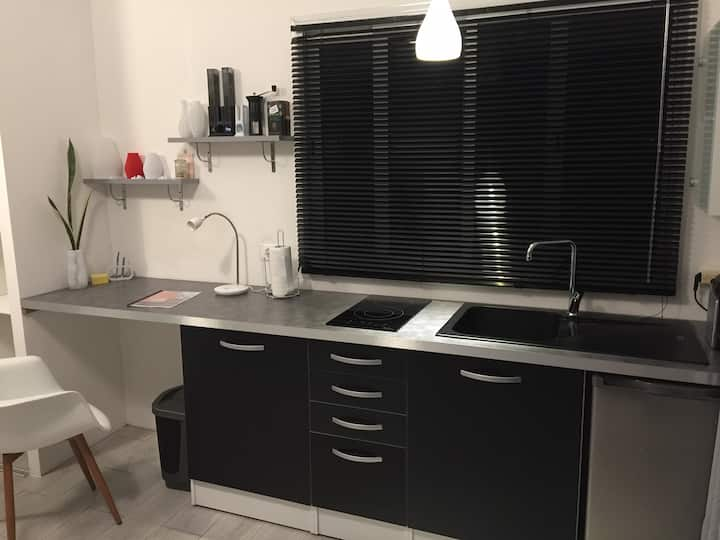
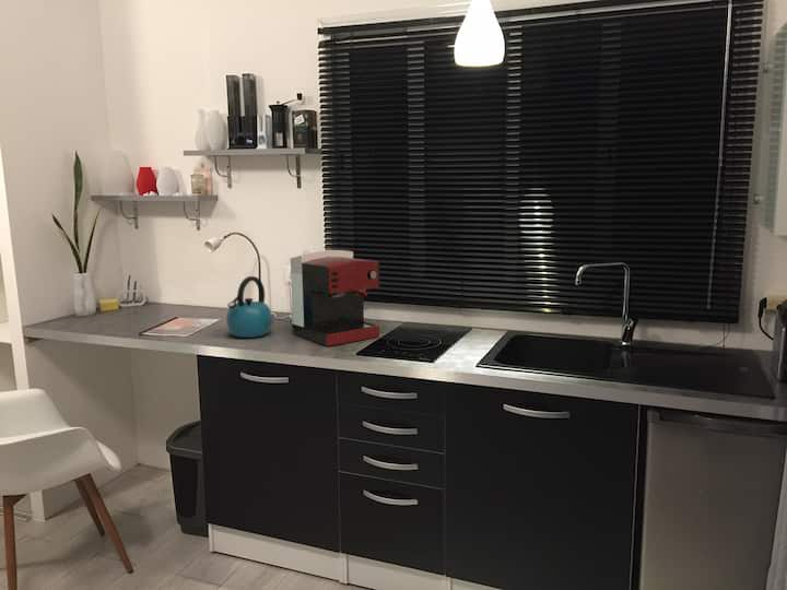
+ kettle [225,275,273,339]
+ coffee maker [290,249,380,347]
